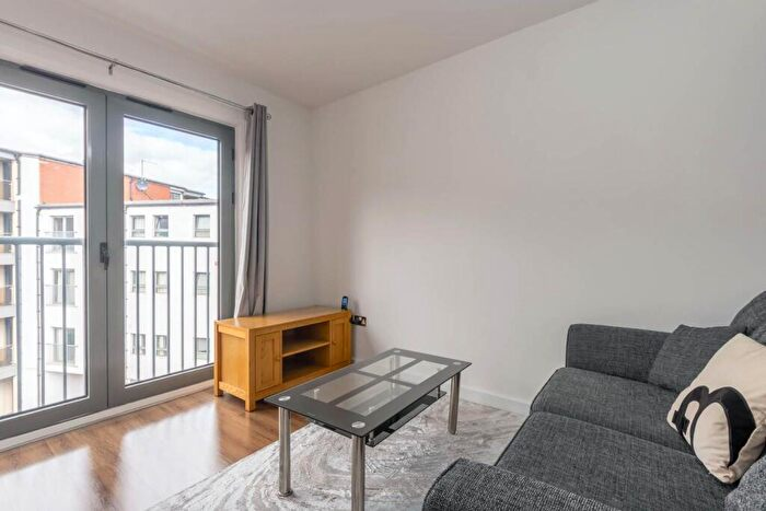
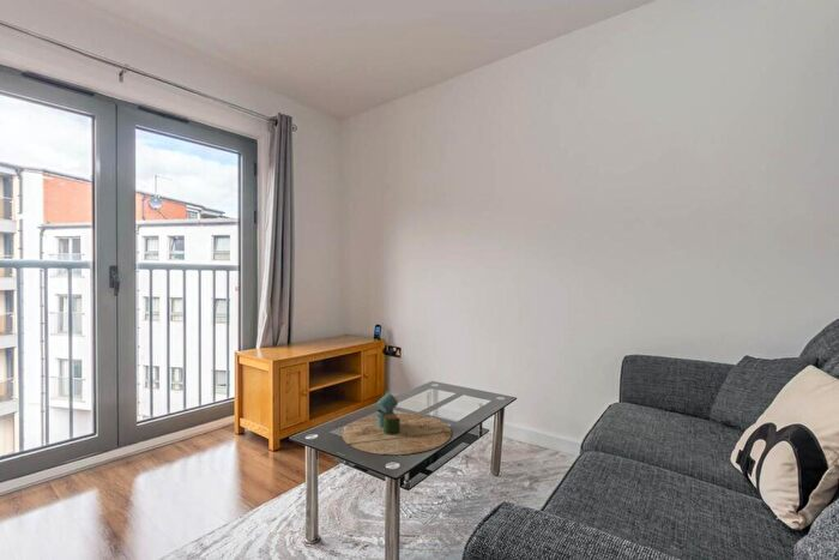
+ decorative tray [340,392,453,456]
